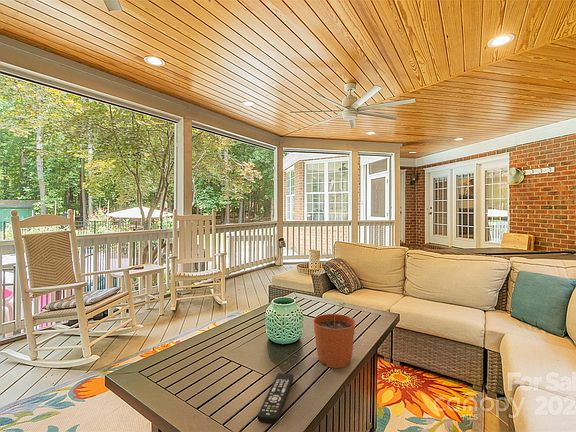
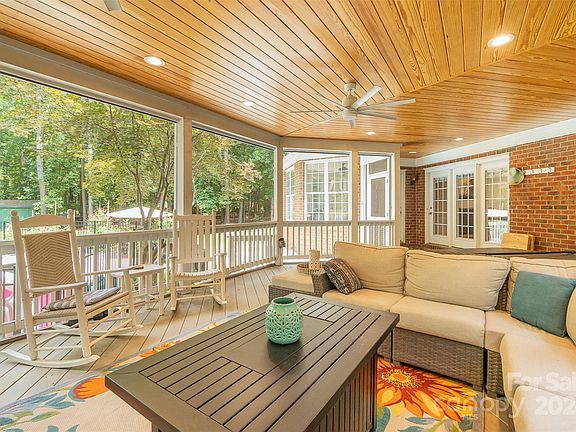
- remote control [256,372,295,425]
- plant pot [312,301,356,369]
